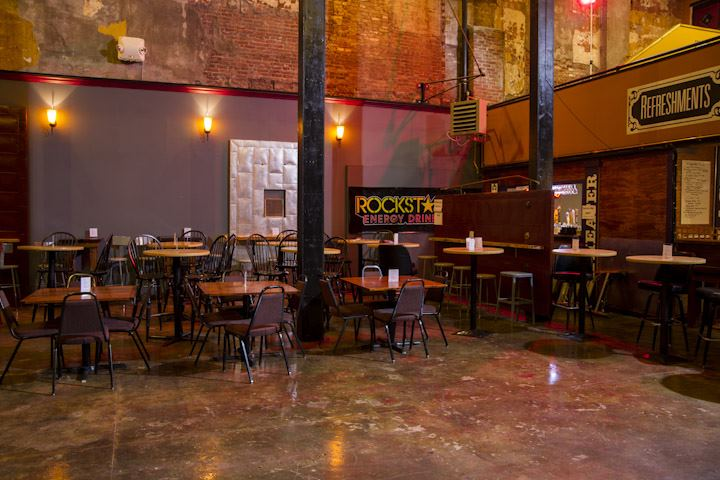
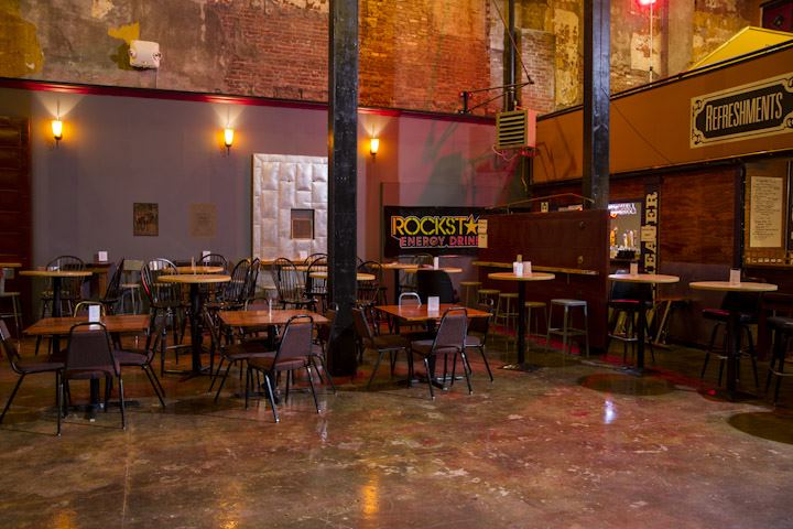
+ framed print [132,202,160,237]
+ wall art [188,202,218,240]
